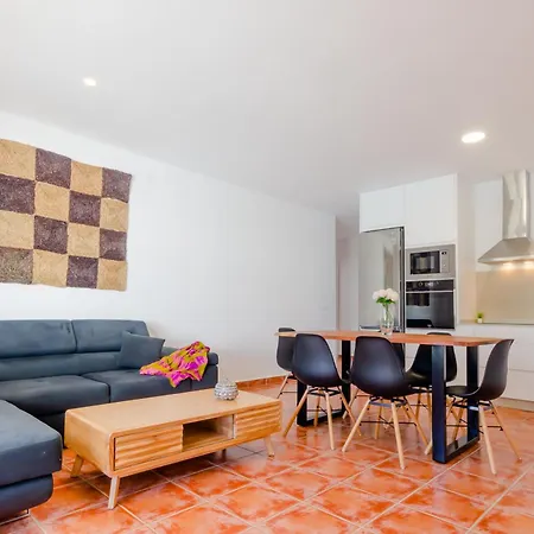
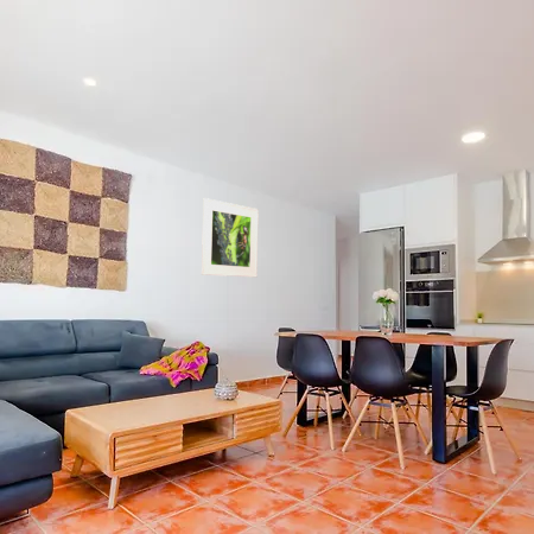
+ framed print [201,197,260,279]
